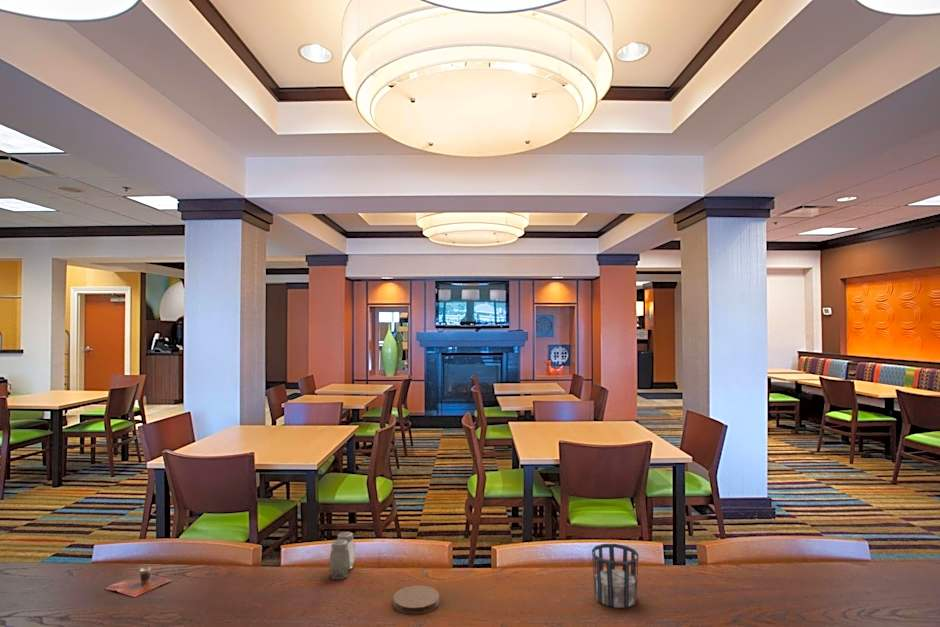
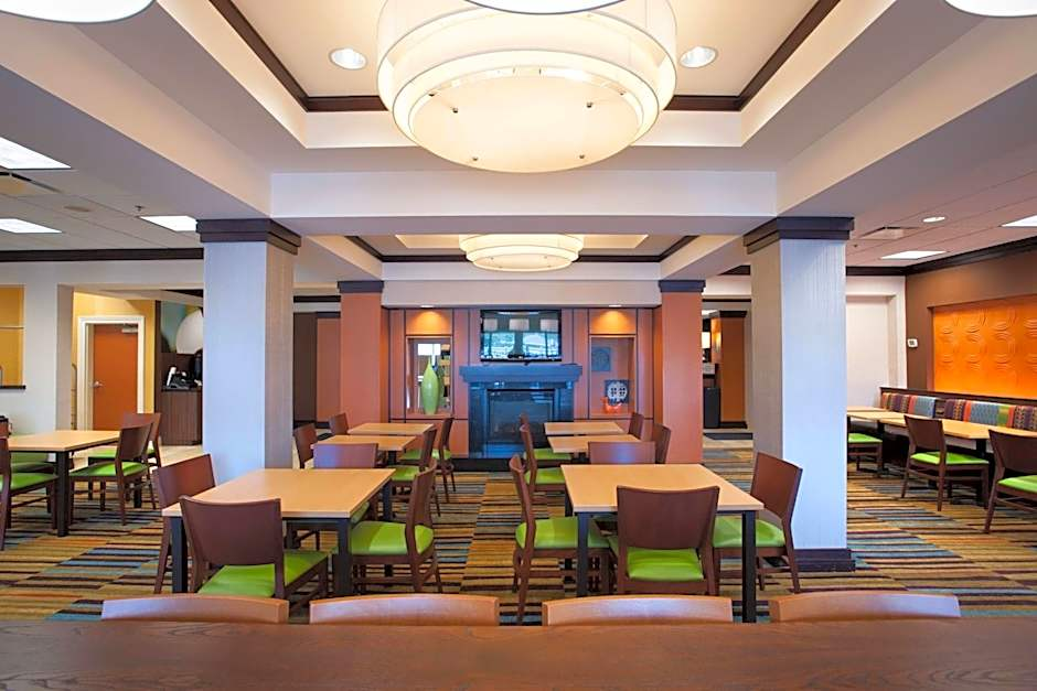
- cup [104,566,172,598]
- salt and pepper shaker [329,531,356,580]
- coaster [392,584,440,615]
- cup [591,543,640,609]
